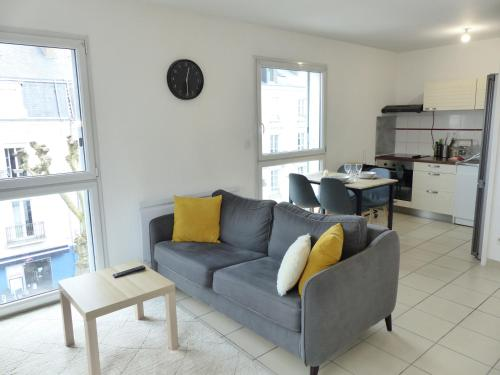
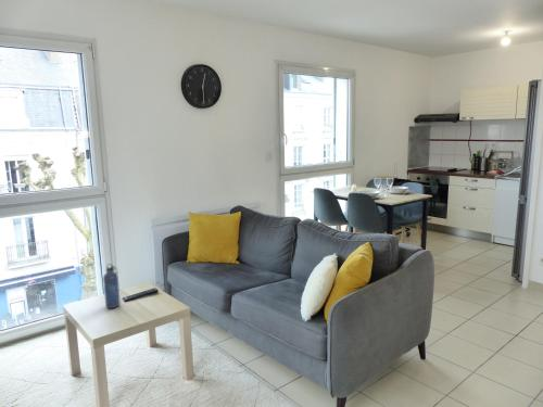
+ water bottle [102,263,122,309]
